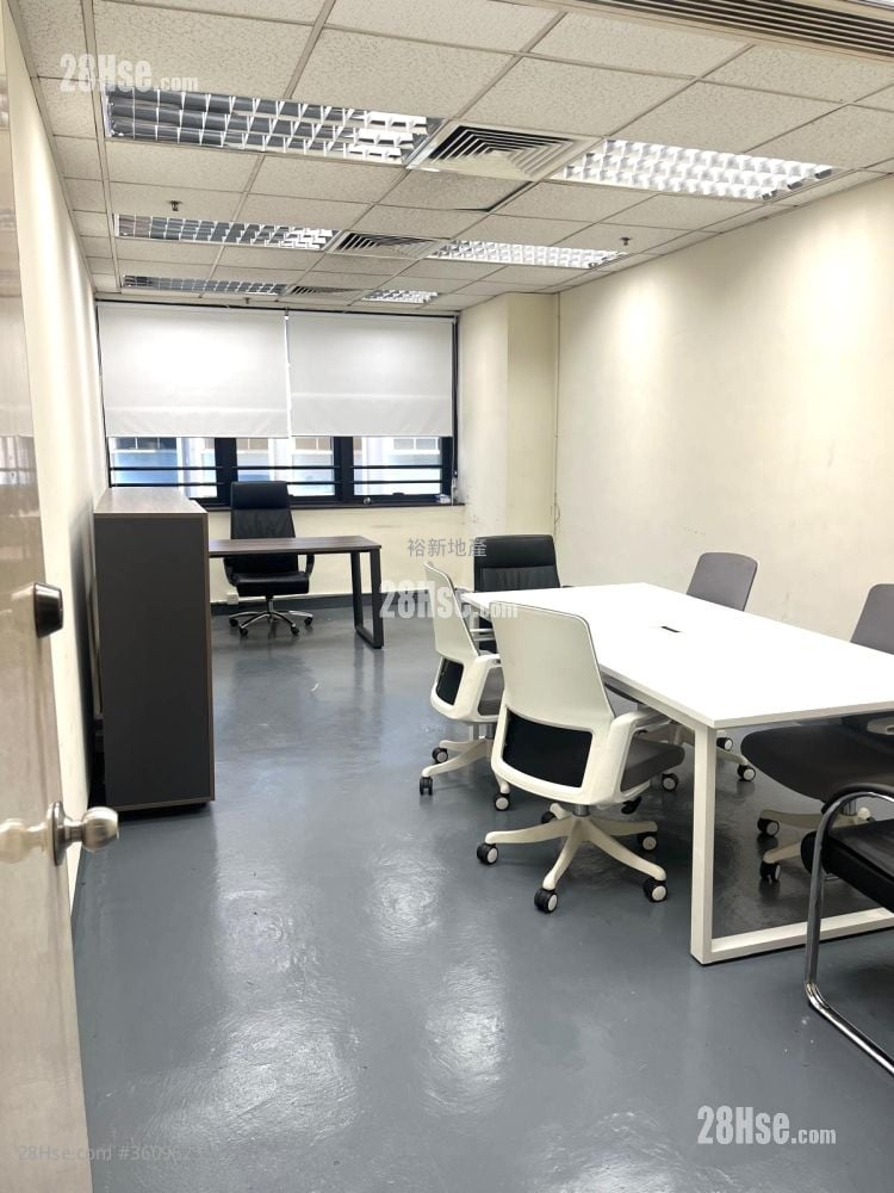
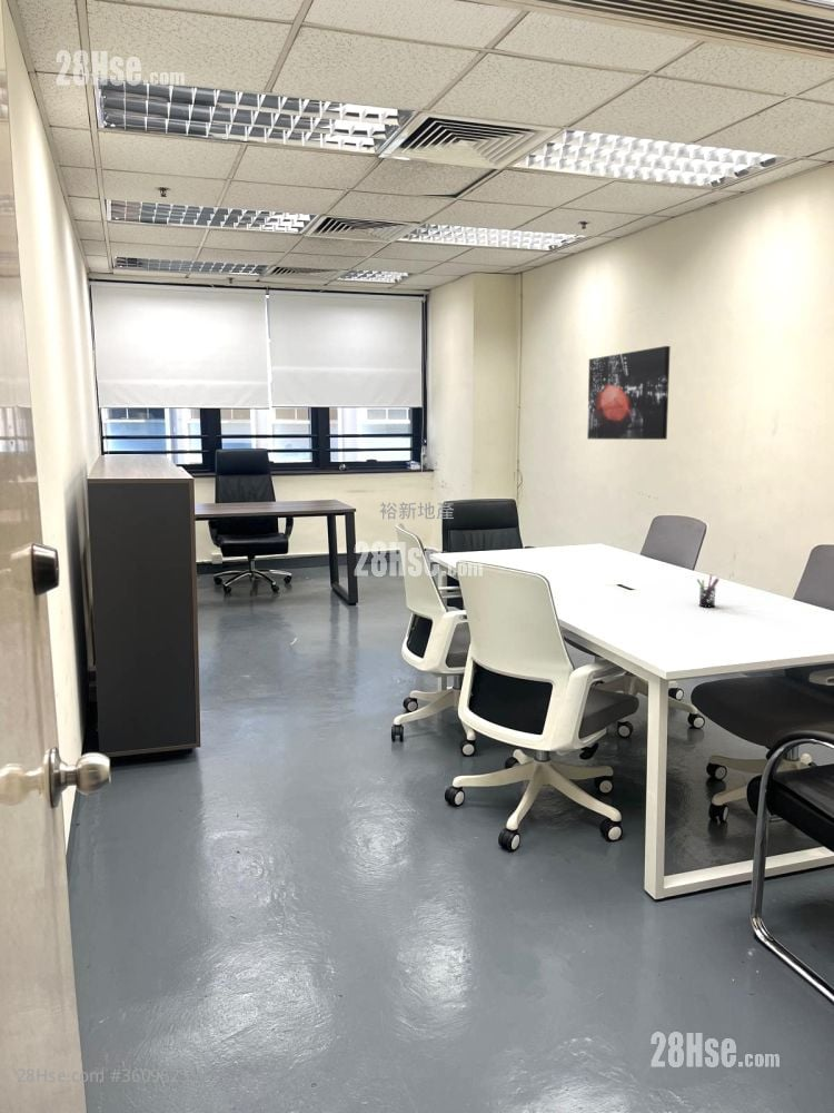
+ wall art [586,345,672,441]
+ pen holder [696,573,721,609]
